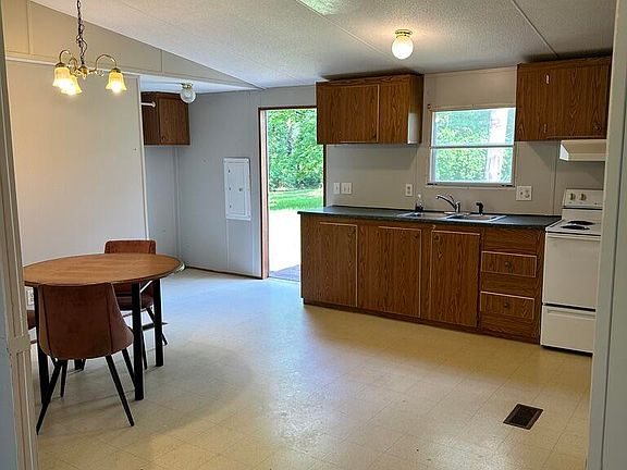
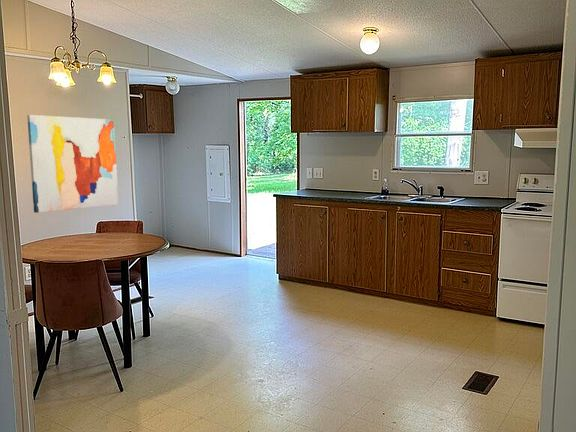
+ wall art [26,114,119,214]
